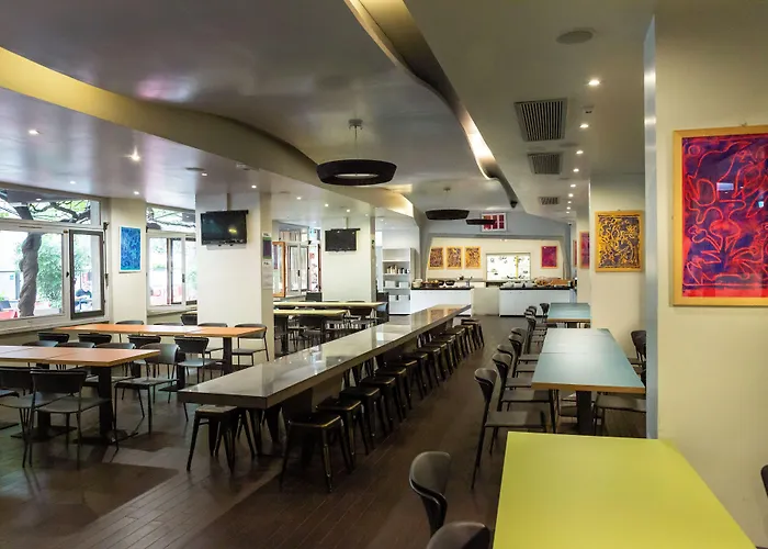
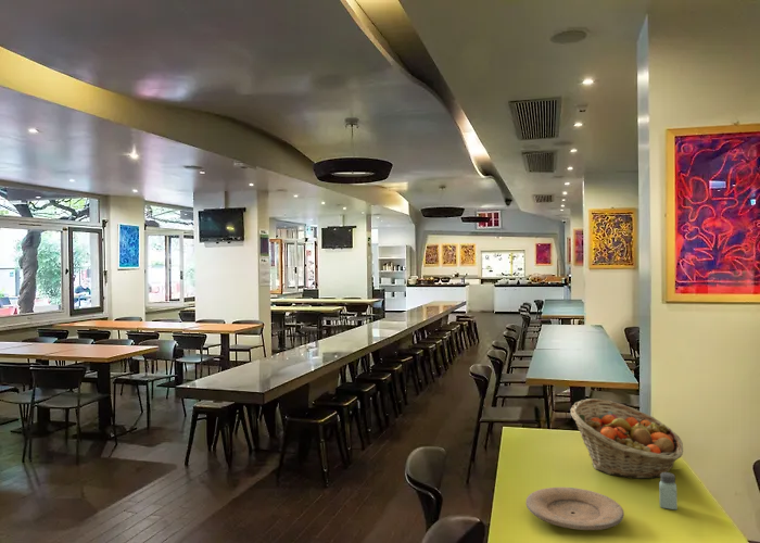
+ fruit basket [570,397,684,480]
+ saltshaker [658,471,679,510]
+ plate [525,487,625,531]
